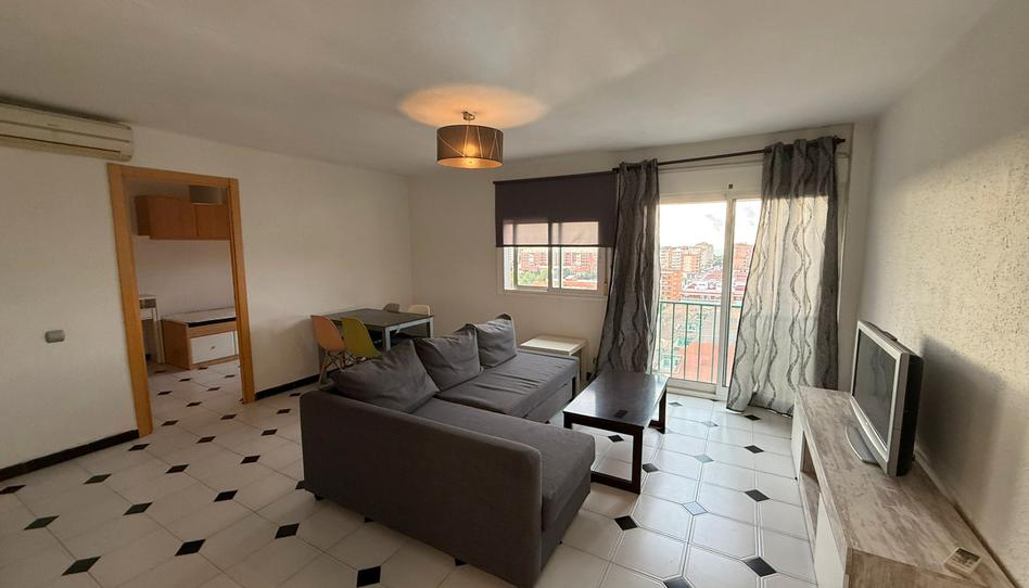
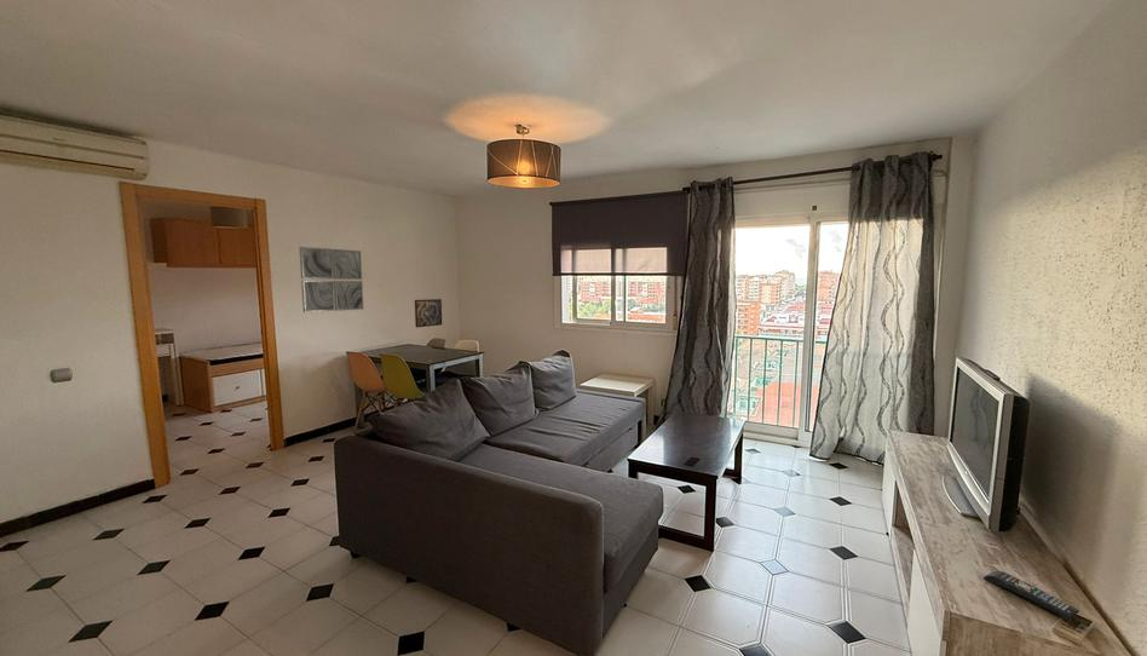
+ remote control [982,569,1080,620]
+ wall art [298,246,364,313]
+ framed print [414,298,443,328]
